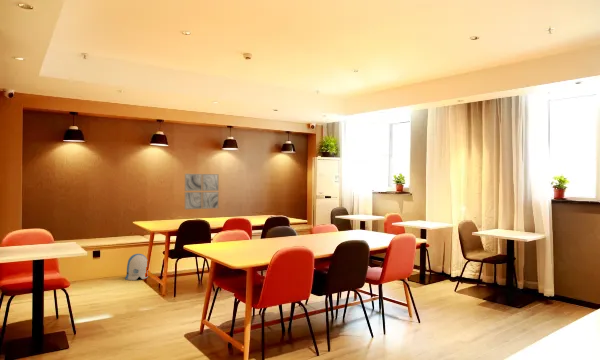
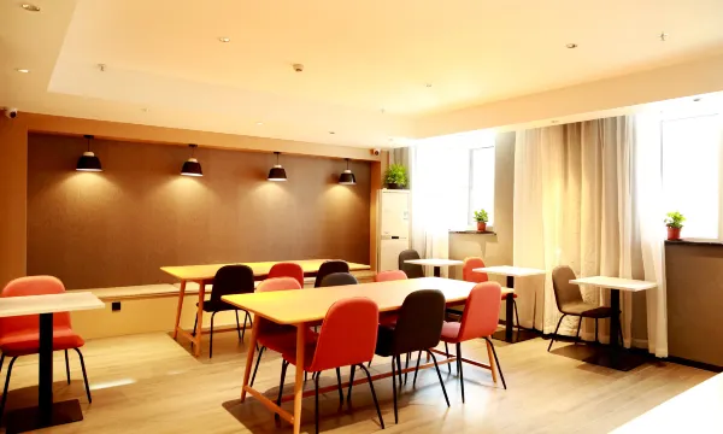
- wall art [184,173,220,210]
- sun visor [124,253,149,281]
